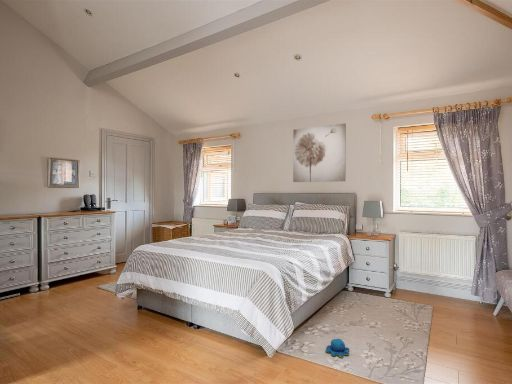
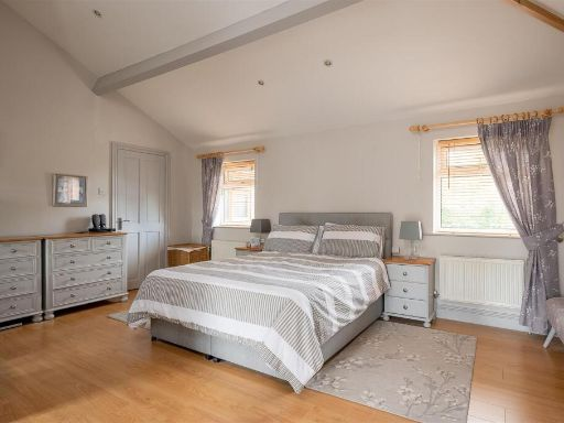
- plush toy [325,338,350,359]
- wall art [292,122,347,183]
